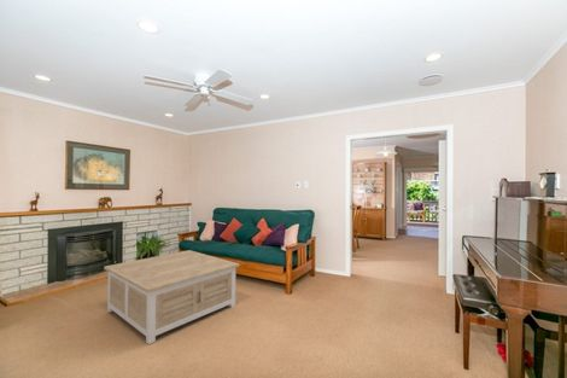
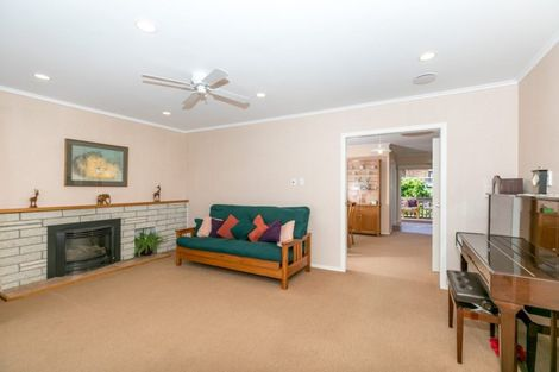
- coffee table [103,249,241,345]
